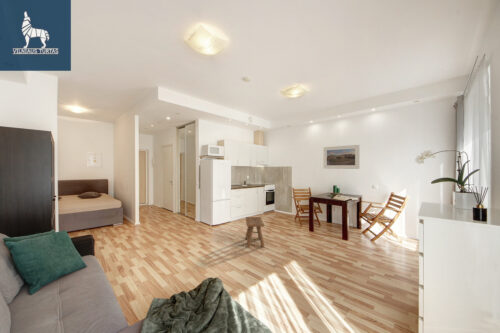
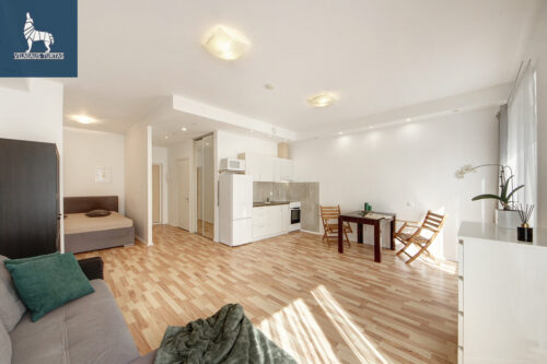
- stool [244,216,266,249]
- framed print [323,144,360,170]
